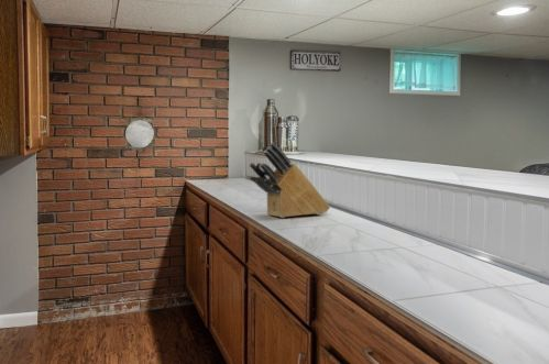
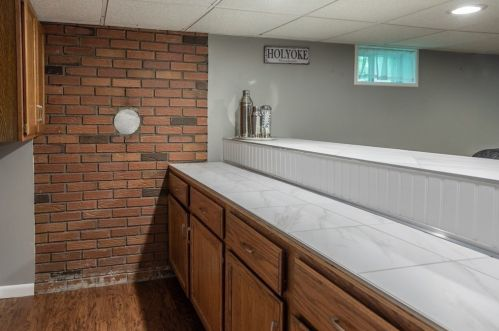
- knife block [249,141,331,219]
